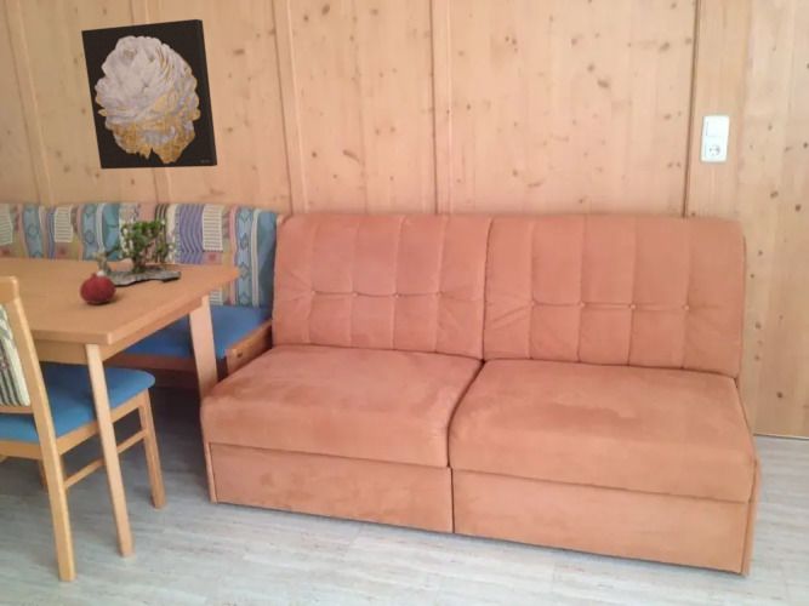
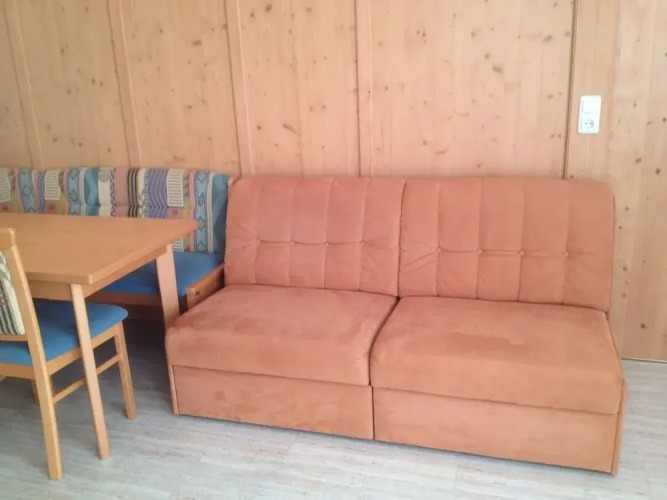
- wall art [80,18,218,170]
- fruit [79,270,118,305]
- plant [90,217,183,286]
